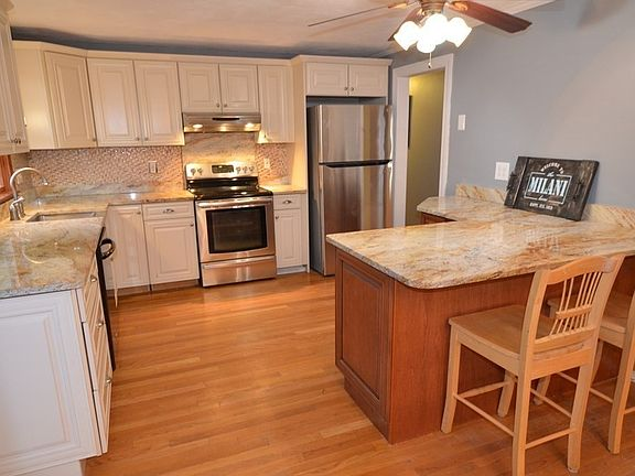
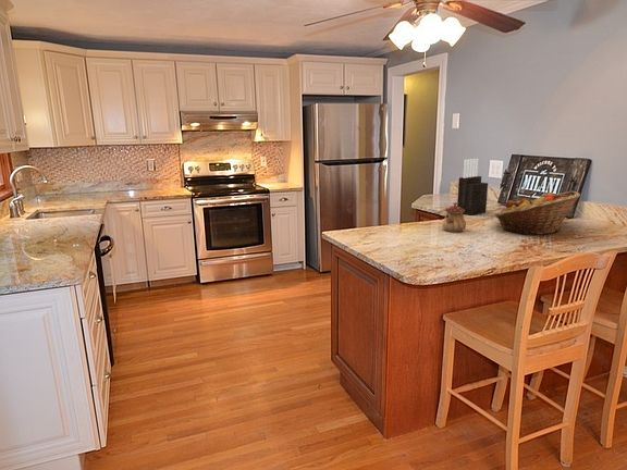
+ knife block [456,158,489,217]
+ fruit basket [493,190,581,235]
+ teapot [441,201,467,233]
